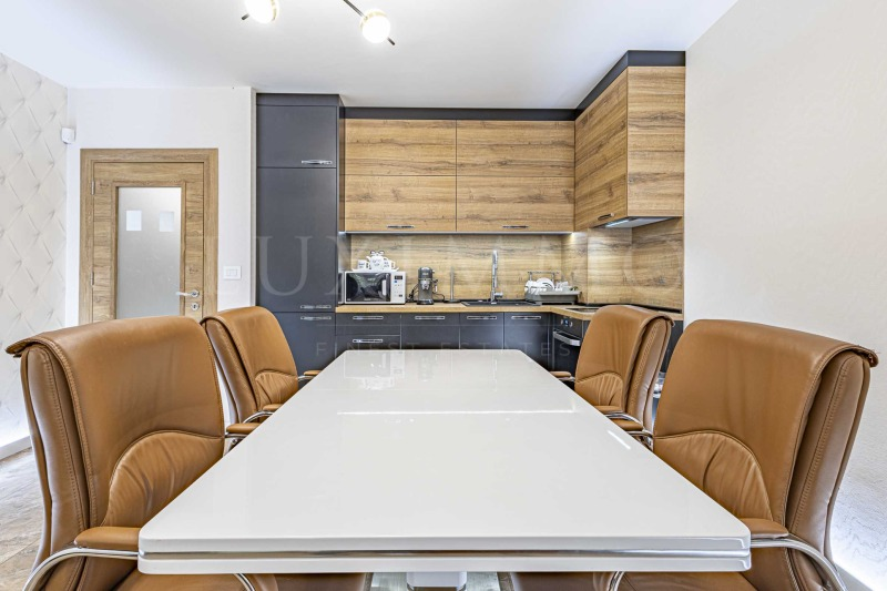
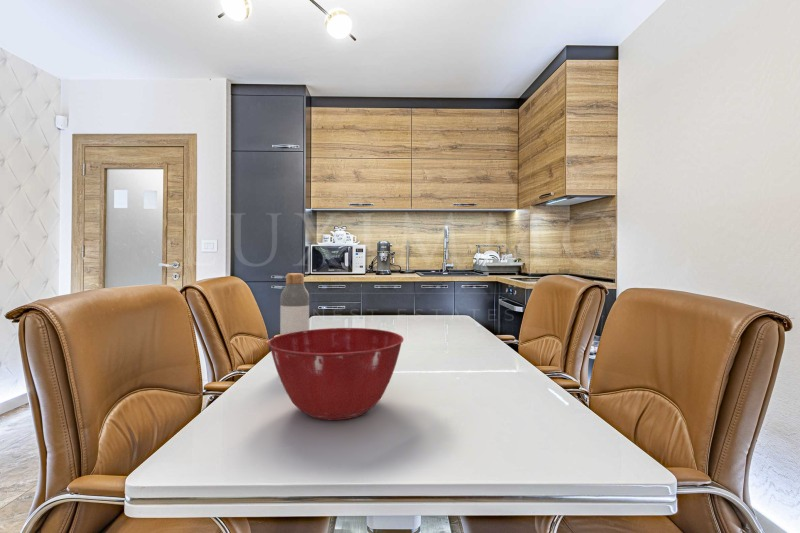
+ bottle [279,272,310,335]
+ mixing bowl [267,327,405,421]
